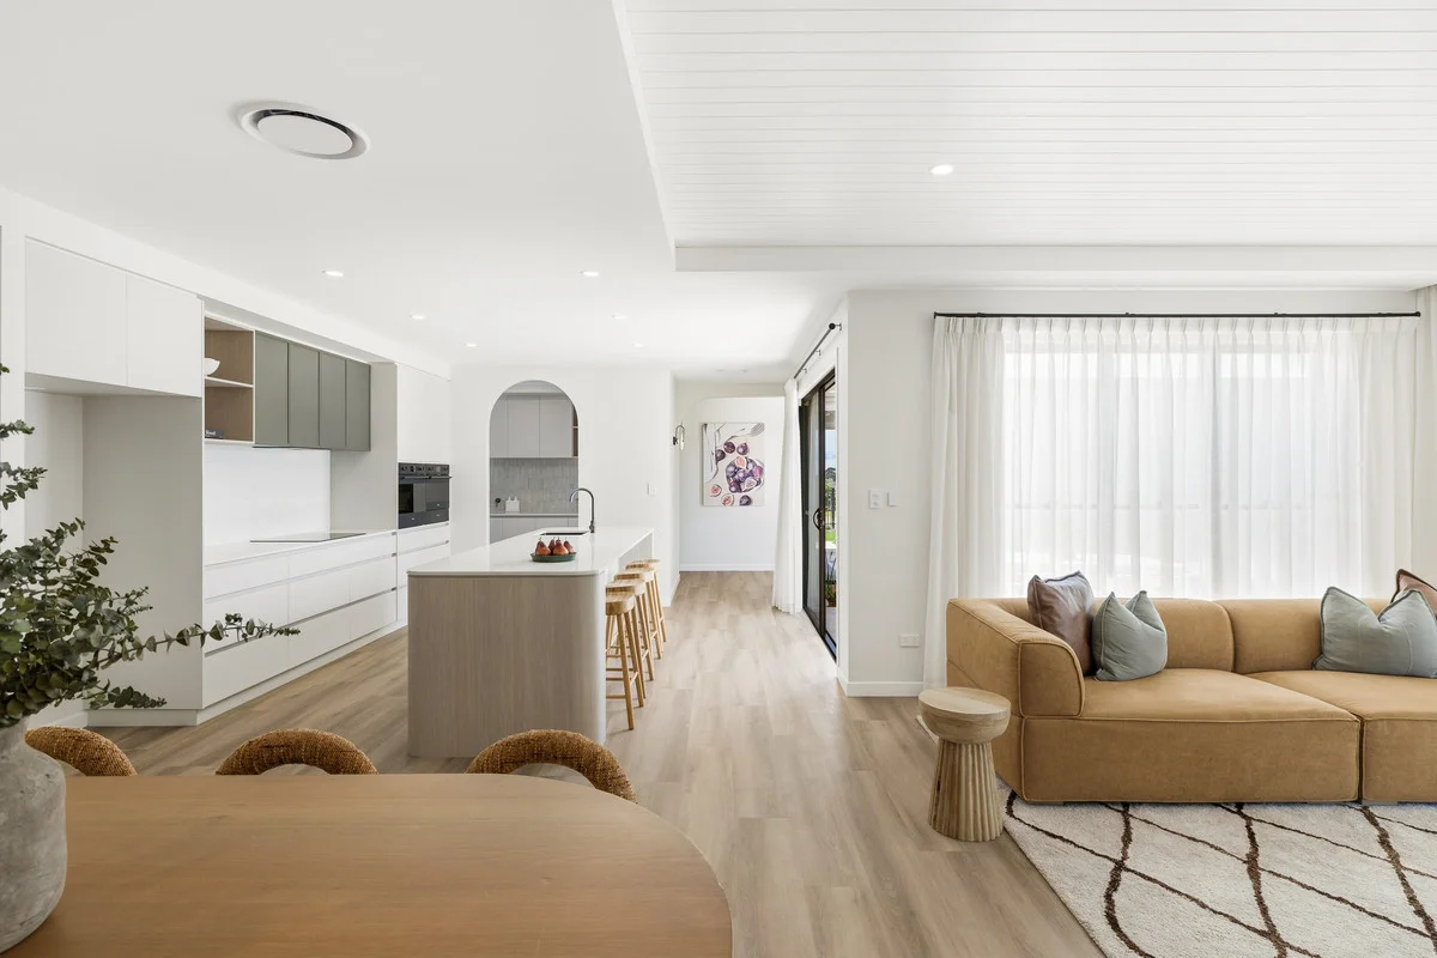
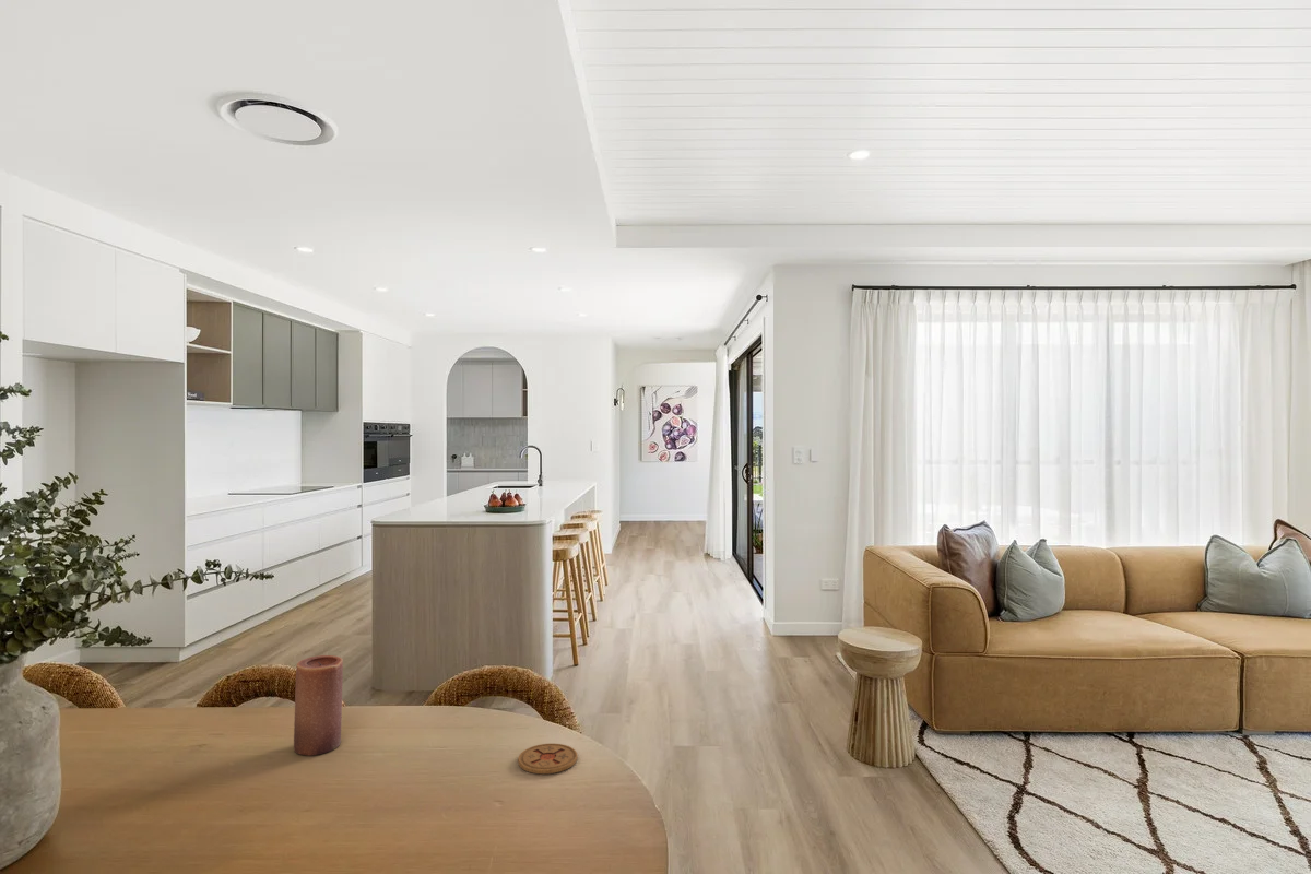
+ candle [293,654,344,756]
+ coaster [517,743,578,775]
